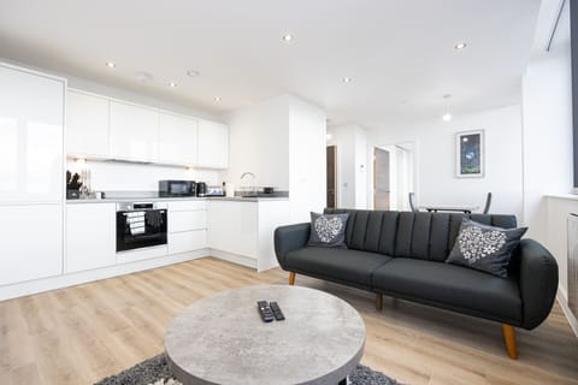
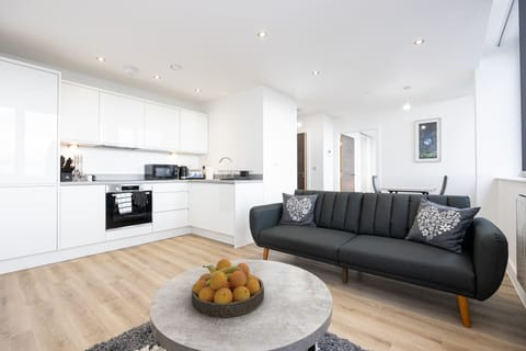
+ fruit bowl [191,258,265,318]
